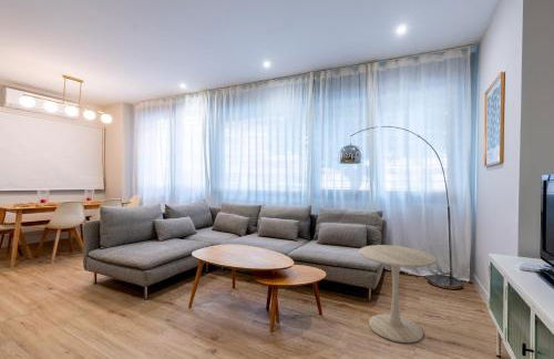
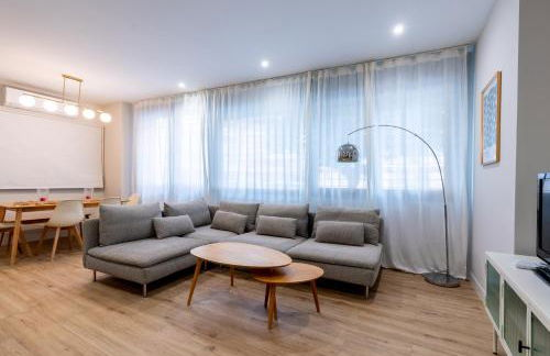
- side table [358,244,438,343]
